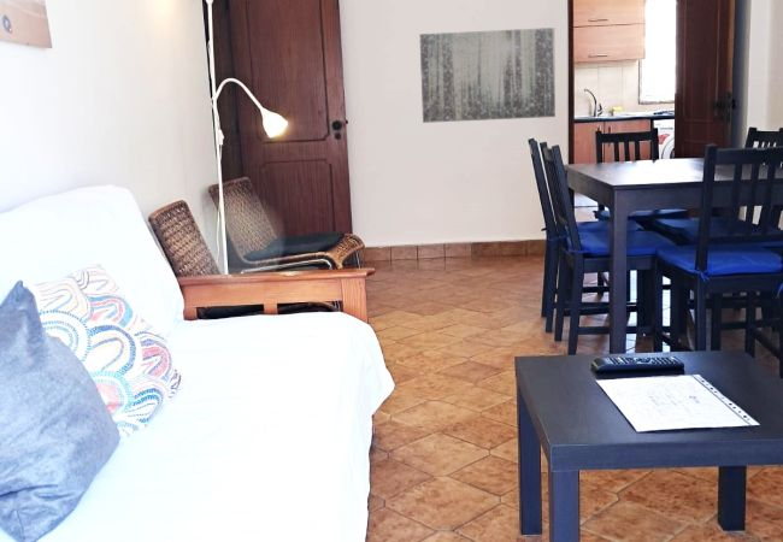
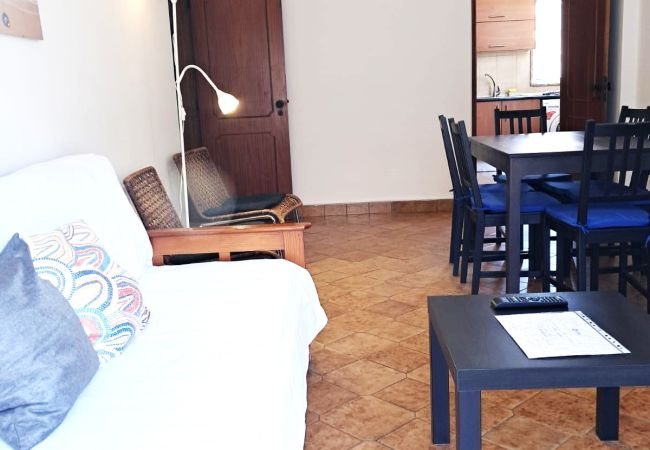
- wall art [418,26,557,124]
